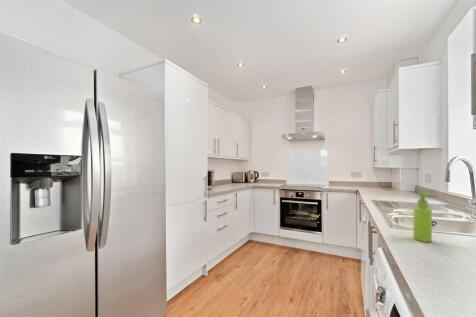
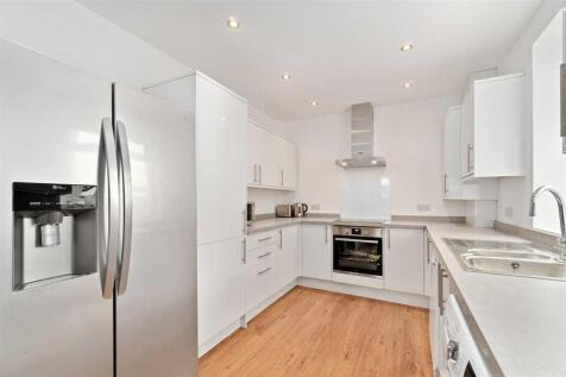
- soap dispenser [413,191,434,243]
